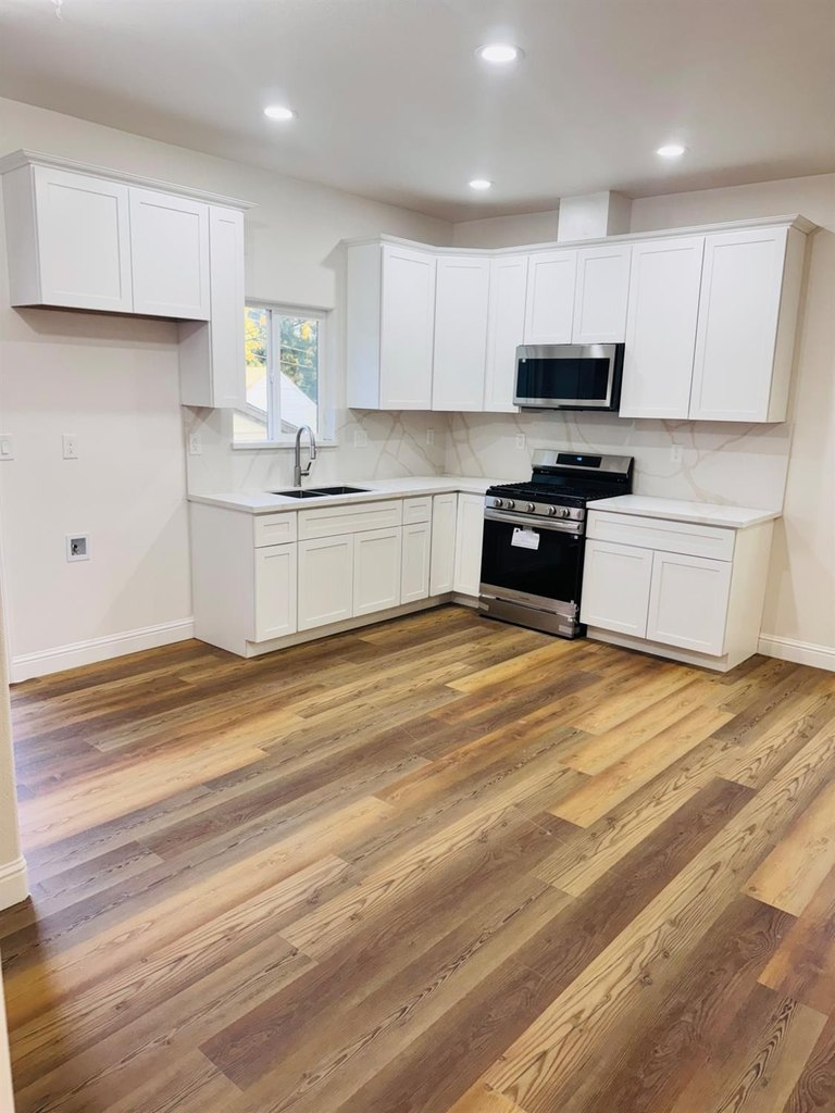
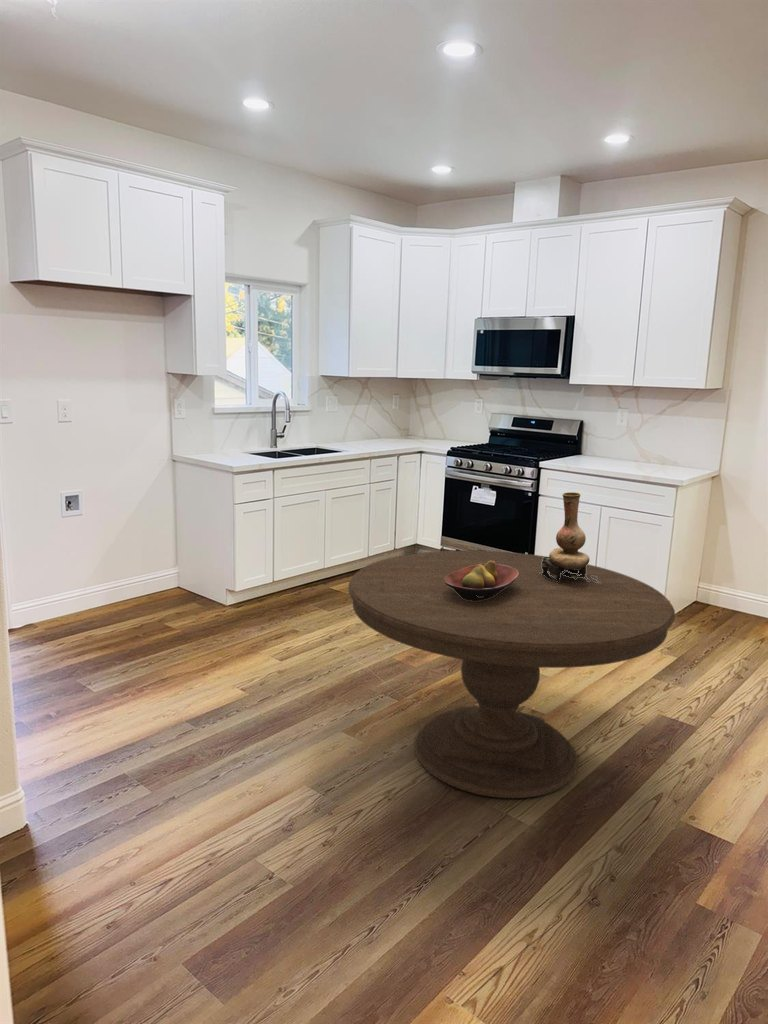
+ vase [540,491,601,583]
+ fruit bowl [444,560,519,601]
+ dining table [347,550,676,799]
